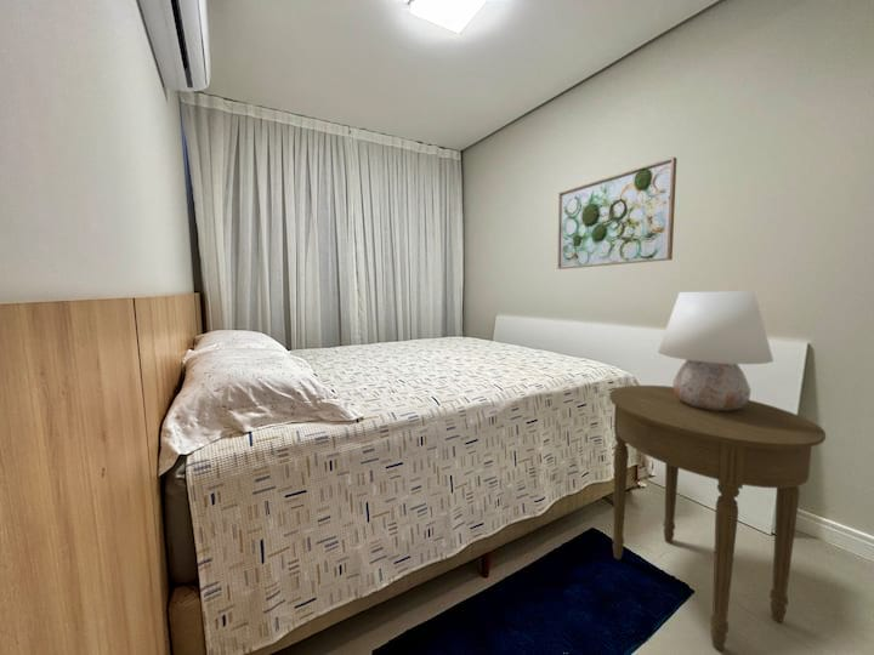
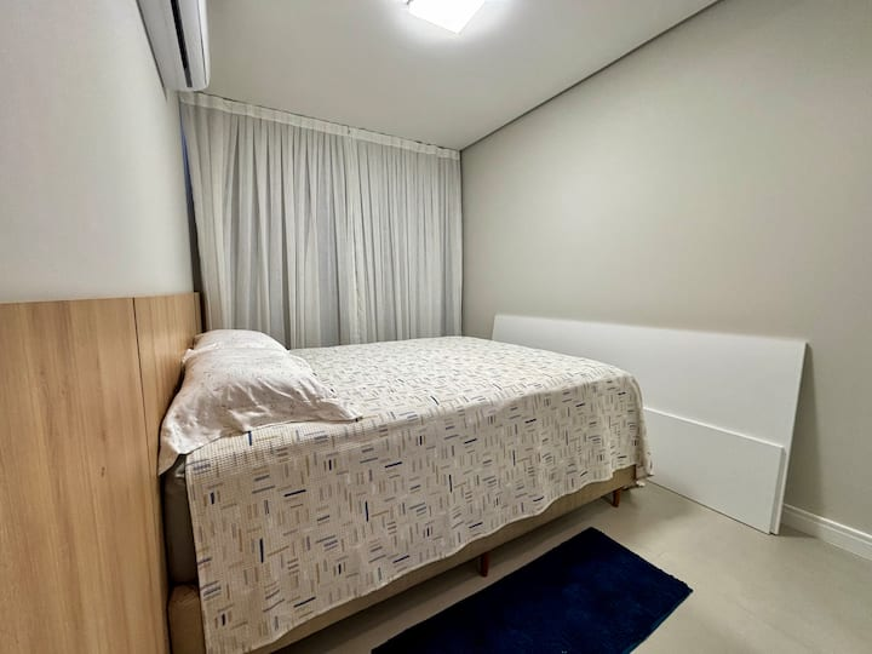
- table lamp [657,290,774,411]
- side table [608,385,827,651]
- wall art [556,156,679,270]
